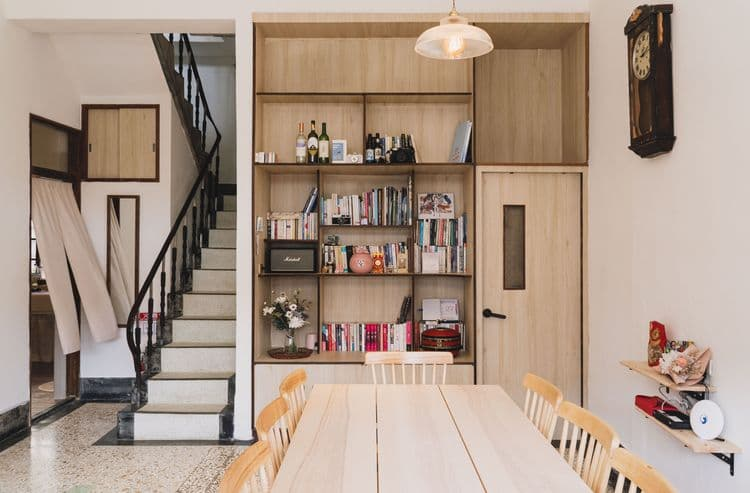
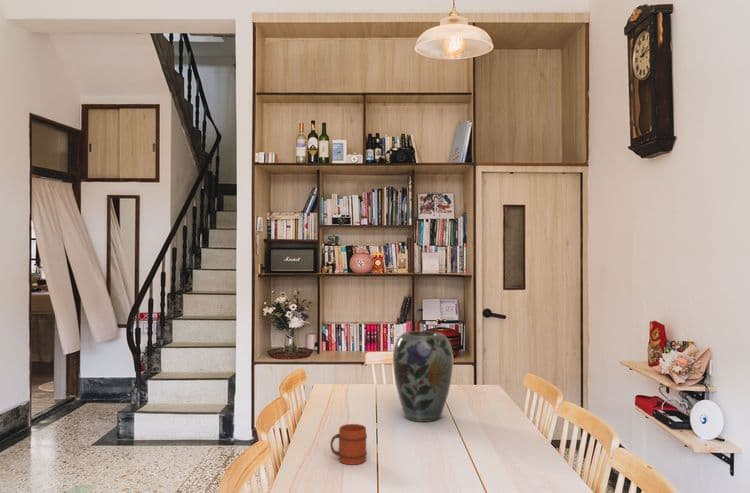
+ vase [392,330,454,423]
+ mug [329,423,368,466]
